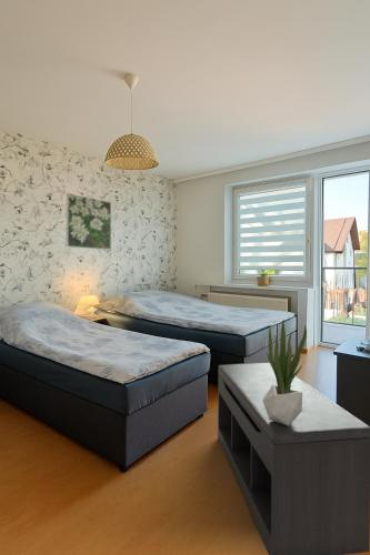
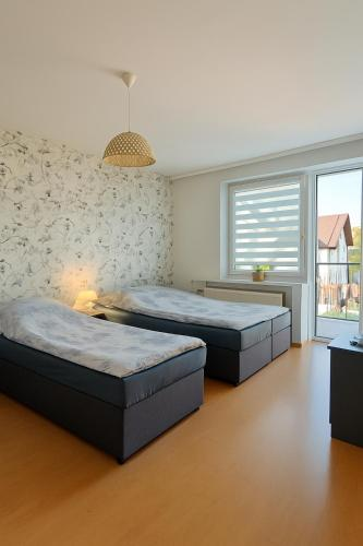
- potted plant [262,320,308,426]
- bench [217,362,370,555]
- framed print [66,192,112,251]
